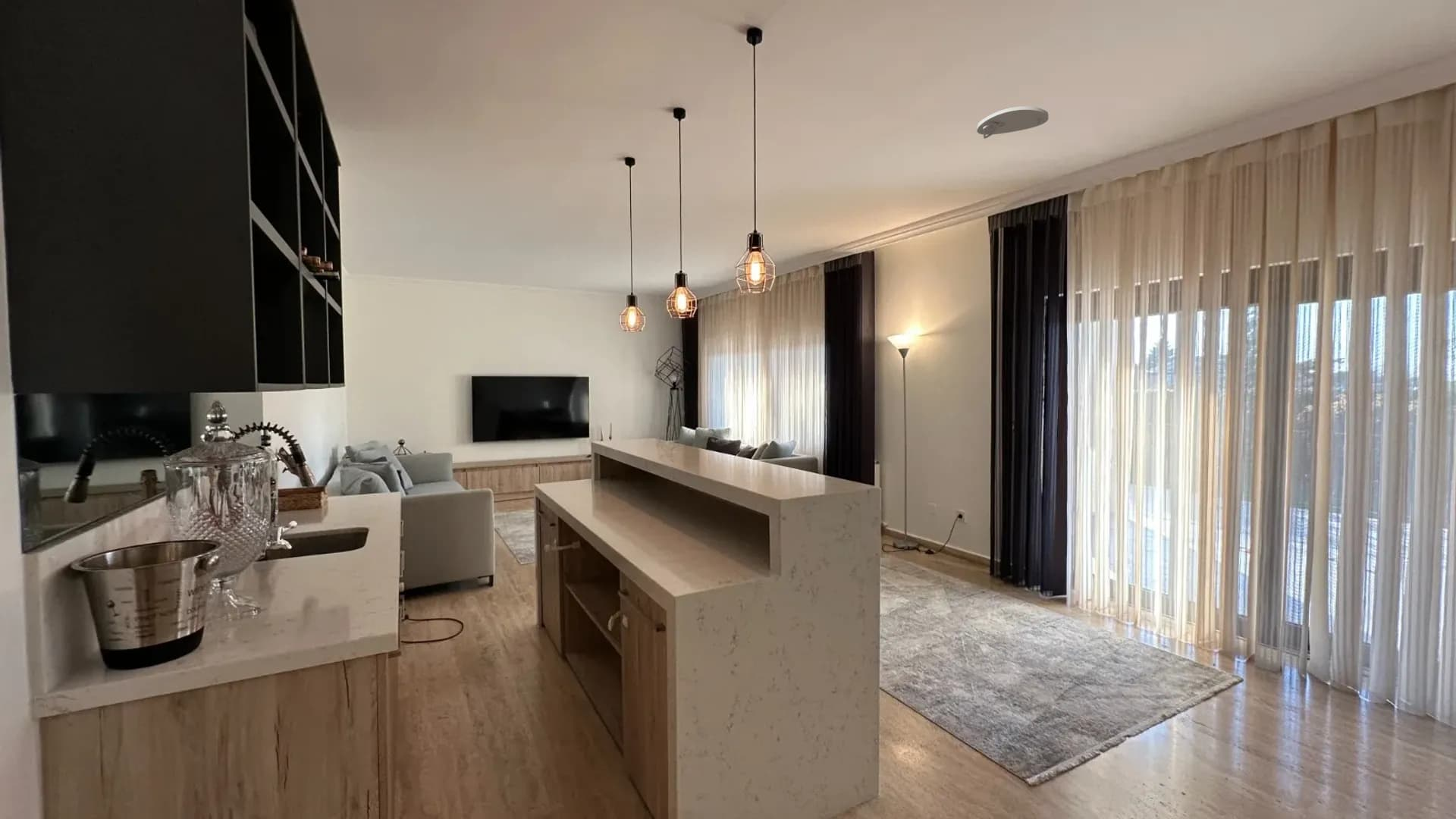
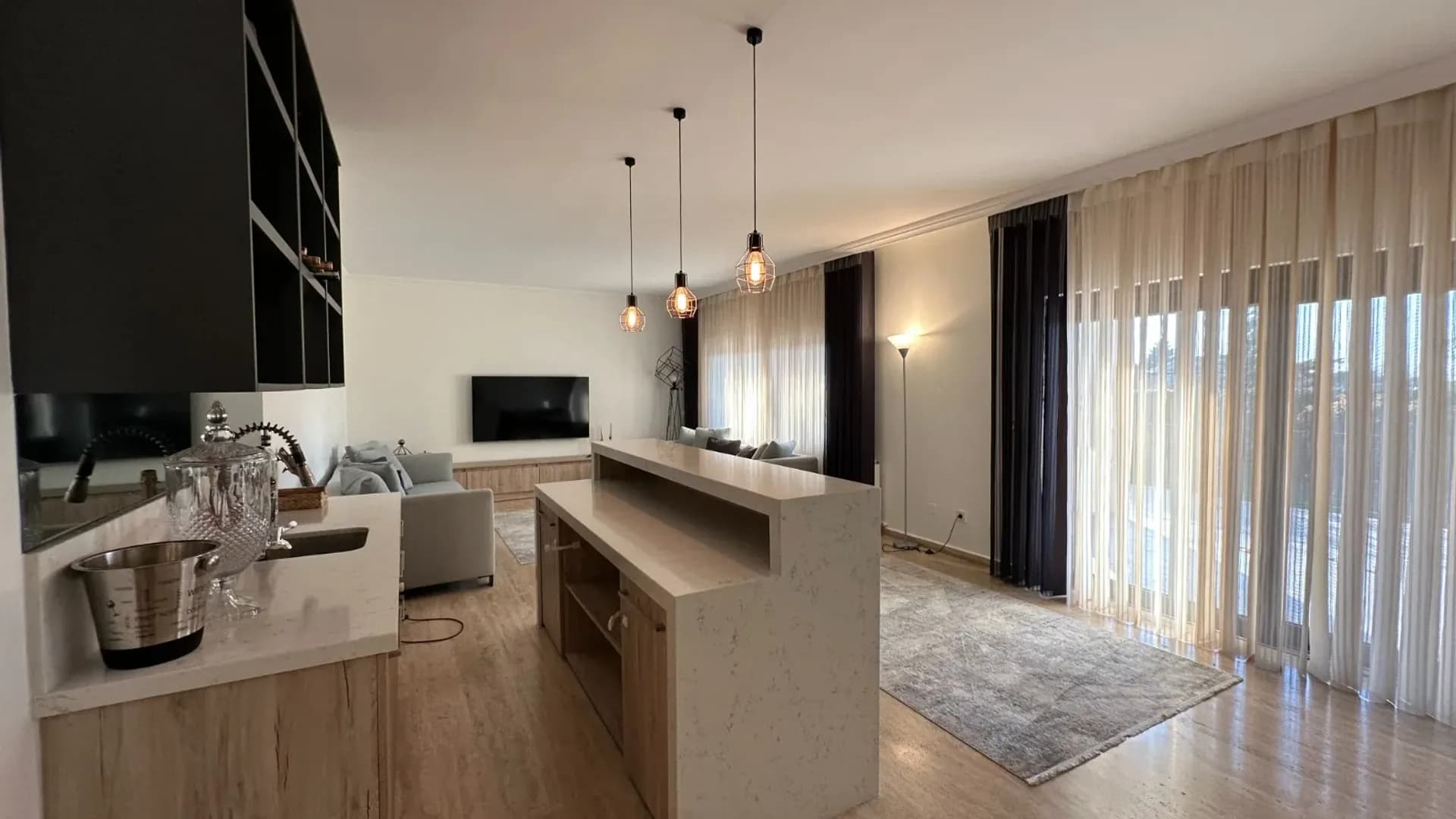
- smoke detector [976,105,1049,140]
